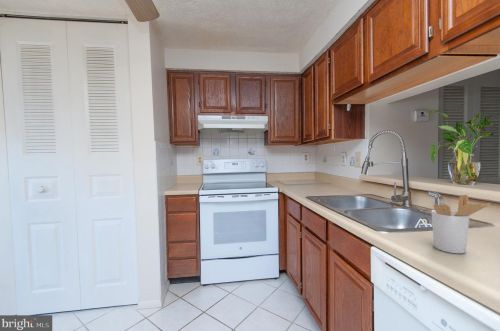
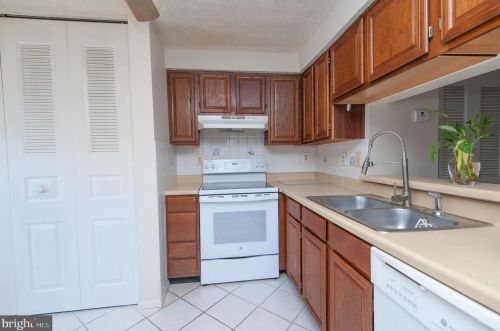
- utensil holder [431,194,492,254]
